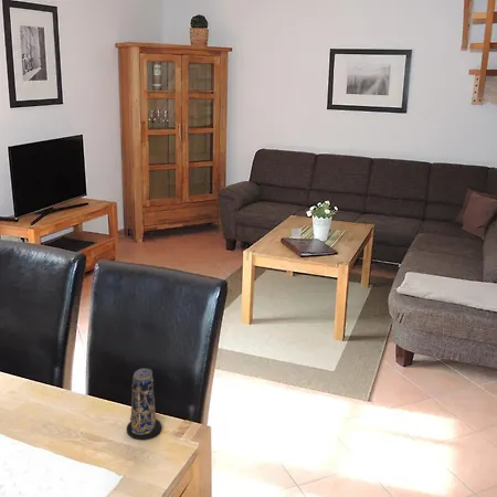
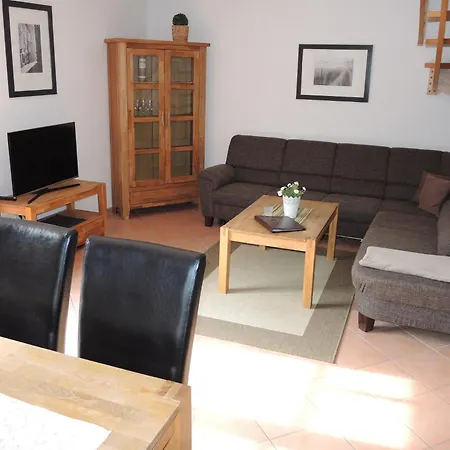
- candle [126,368,162,441]
